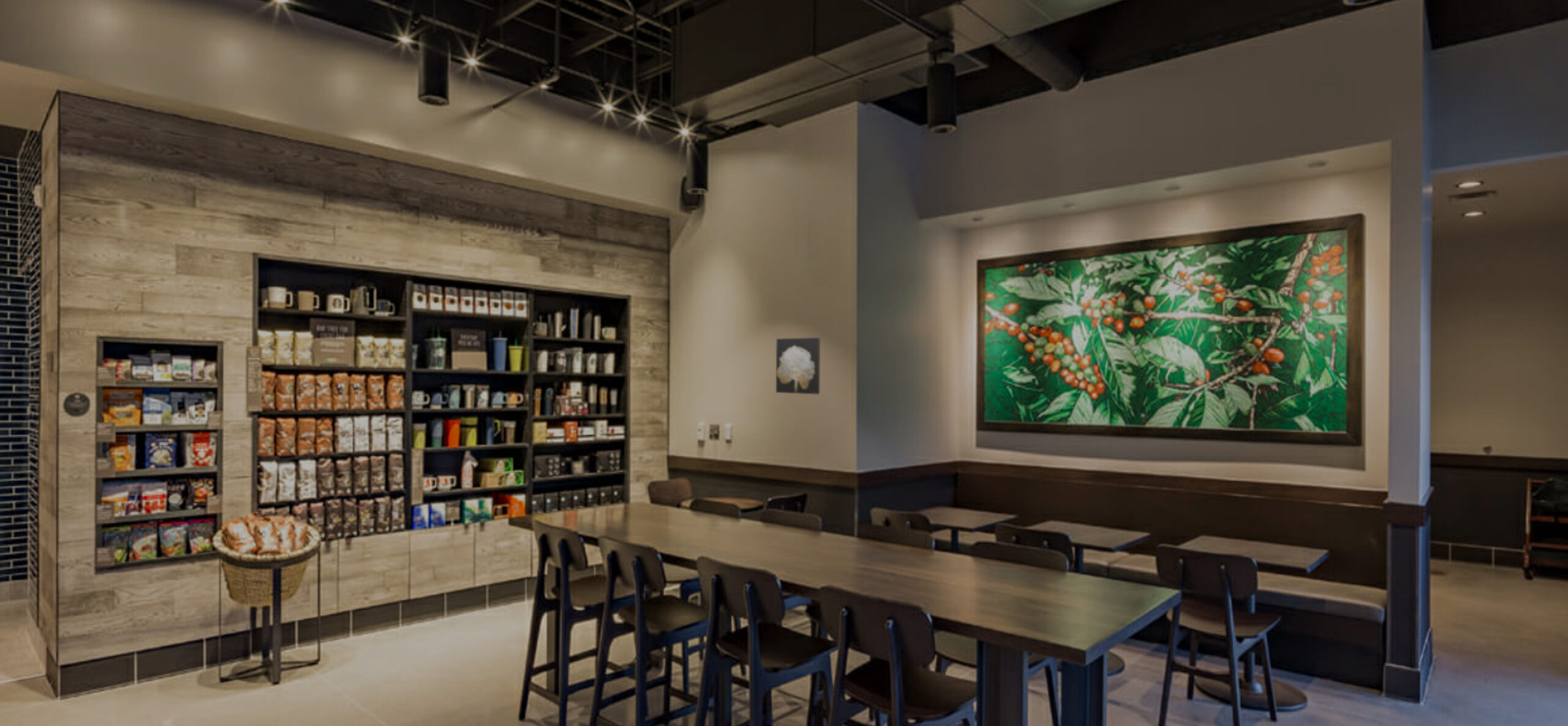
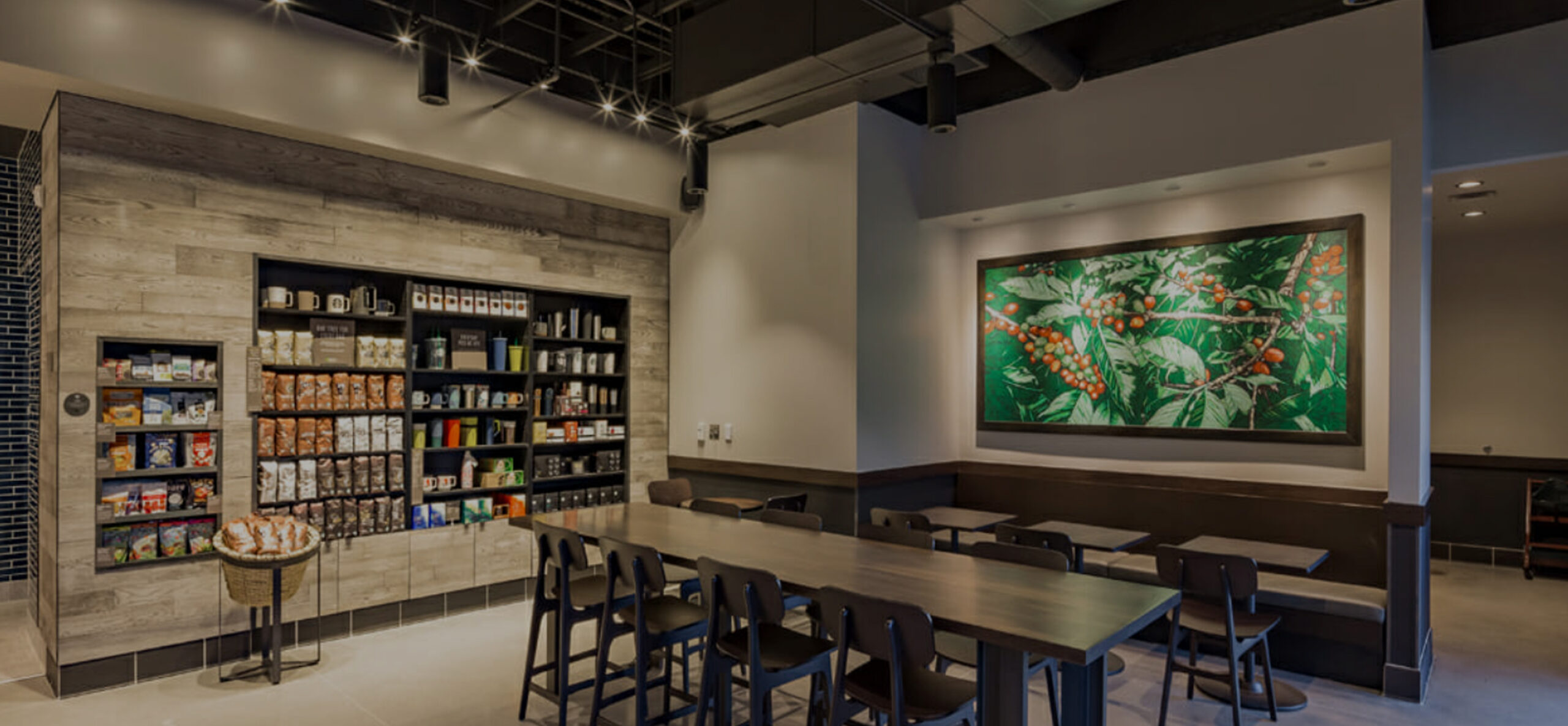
- wall art [775,337,821,395]
